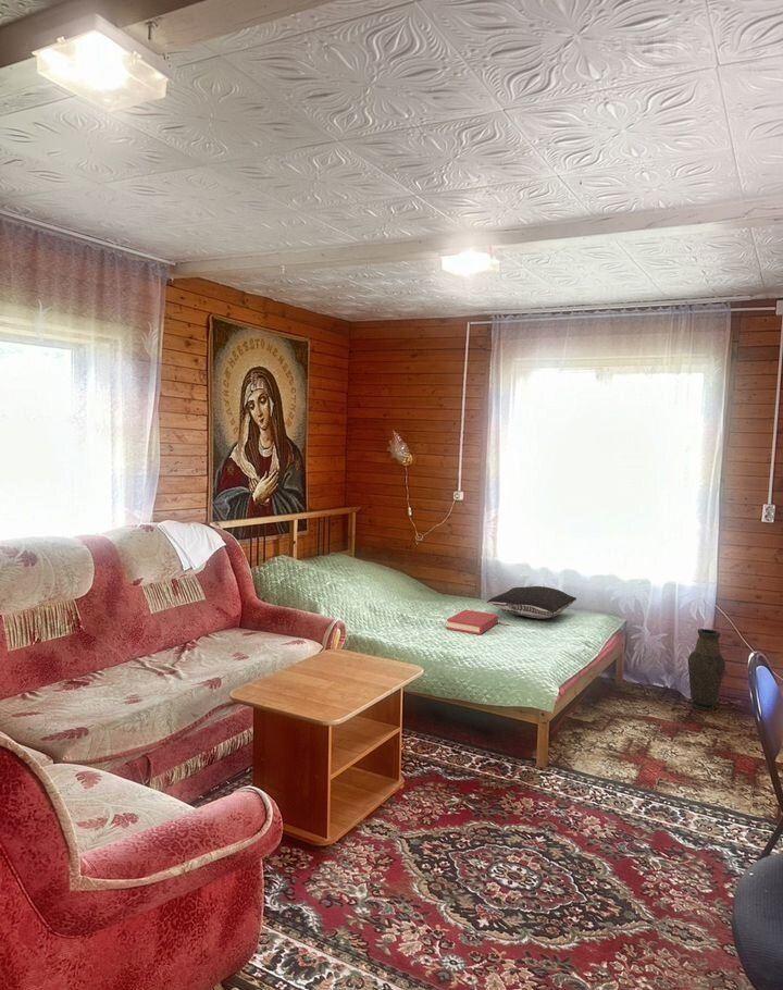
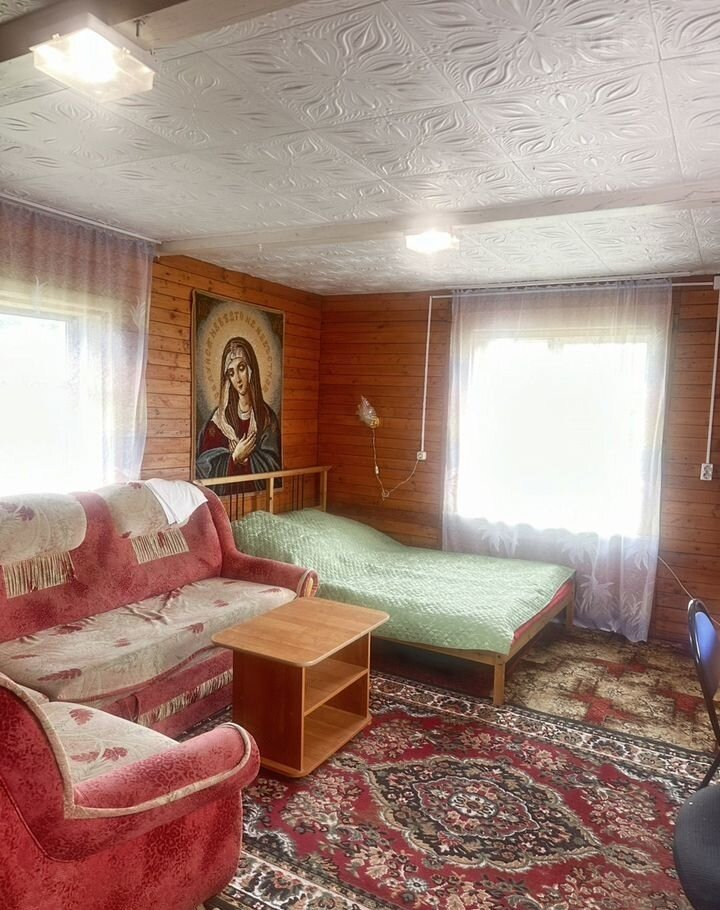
- pillow [486,585,577,620]
- hardback book [446,608,499,635]
- vase [687,628,726,711]
